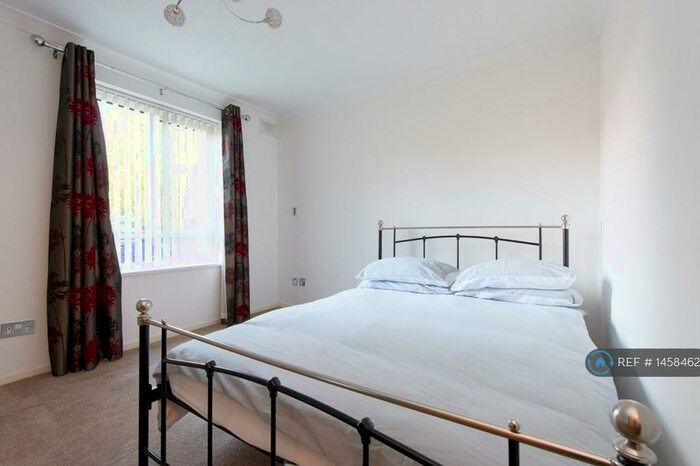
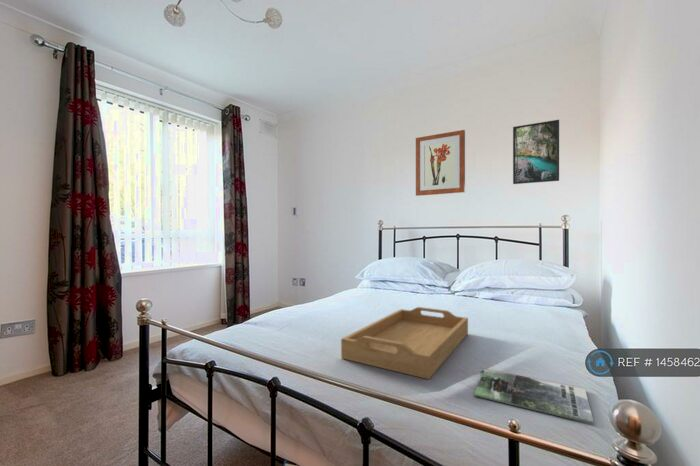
+ wall art [415,129,466,197]
+ magazine [473,368,595,425]
+ serving tray [340,306,469,380]
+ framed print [512,119,560,185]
